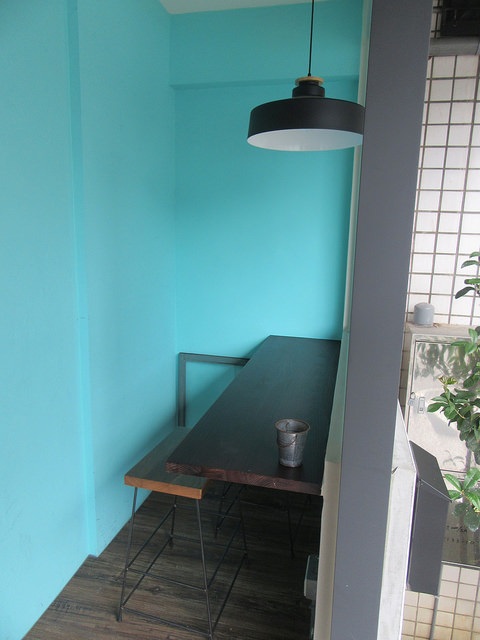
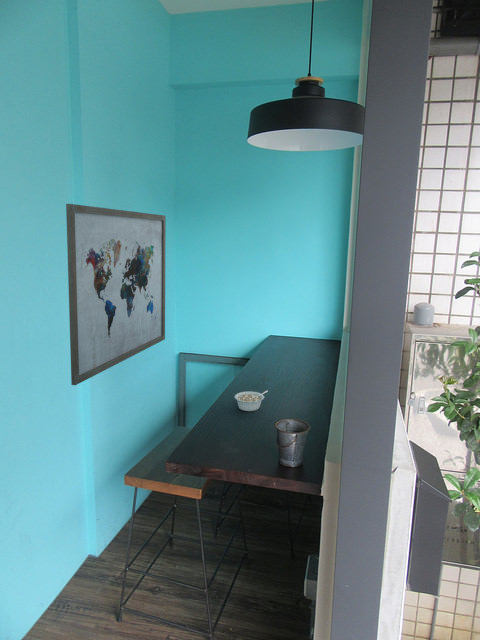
+ wall art [65,203,167,386]
+ legume [234,390,269,412]
